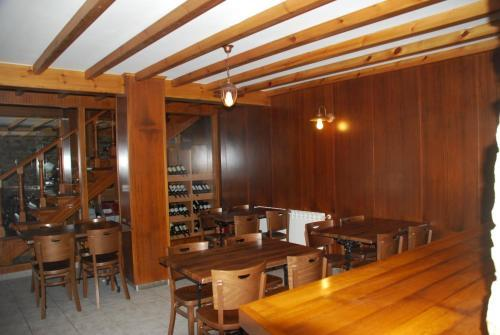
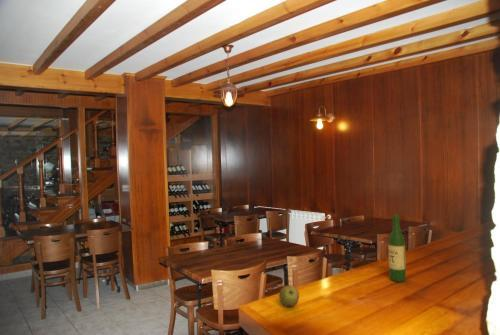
+ wine bottle [387,213,407,283]
+ apple [278,284,300,308]
